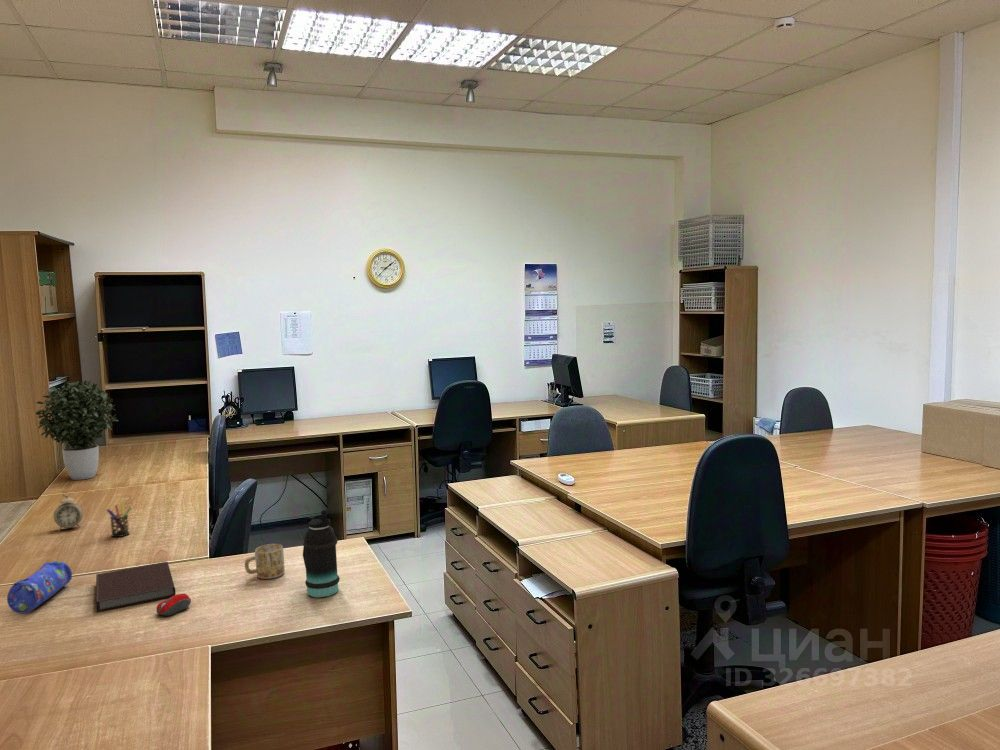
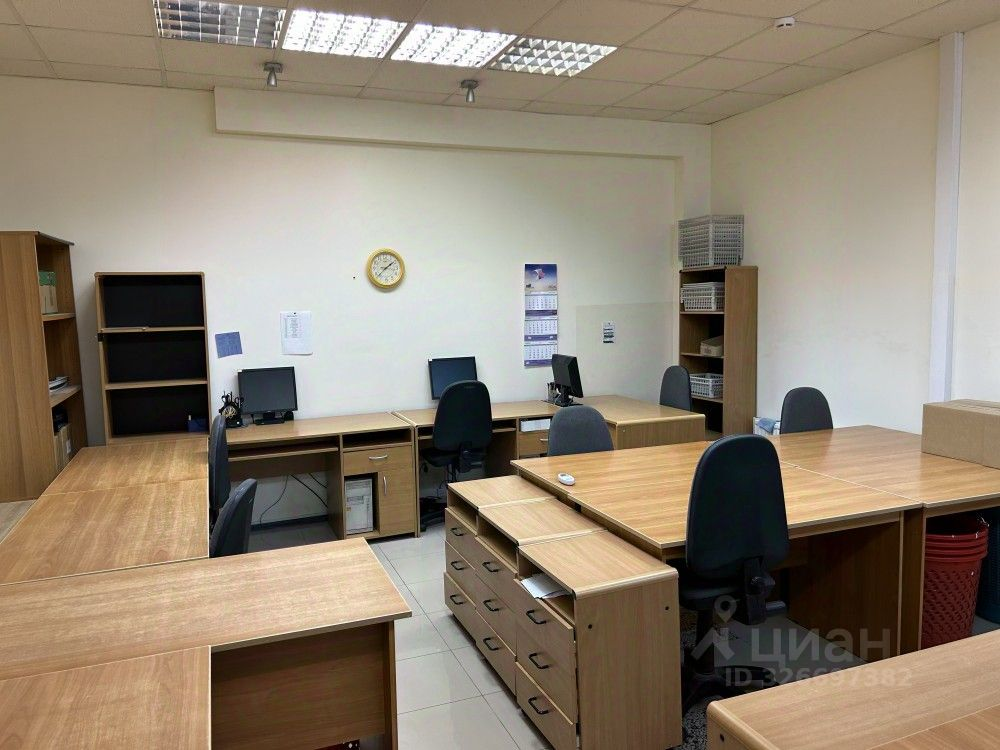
- mug [244,543,286,580]
- alarm clock [53,490,84,533]
- potted plant [35,379,119,481]
- computer mouse [155,593,192,617]
- notebook [95,561,177,613]
- bottle [302,509,341,598]
- pencil case [6,560,73,615]
- pen holder [106,502,133,538]
